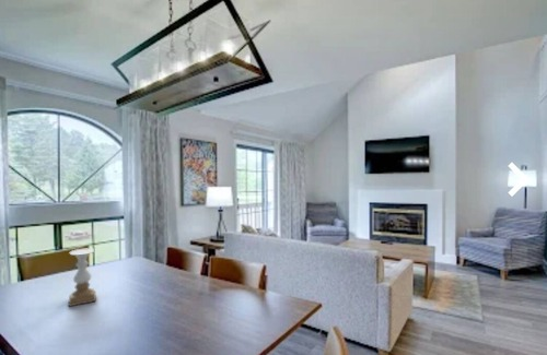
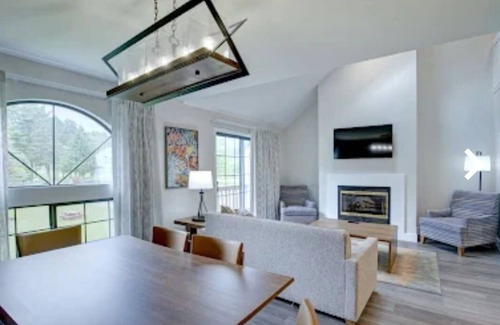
- candle holder [68,247,97,307]
